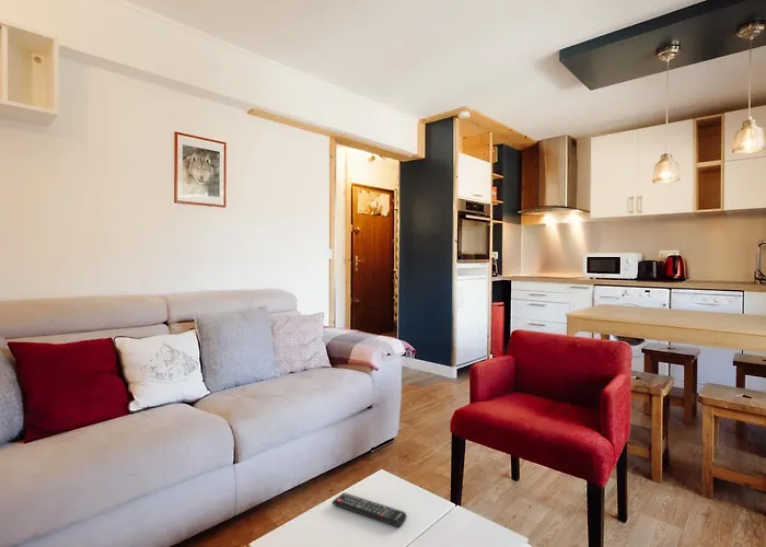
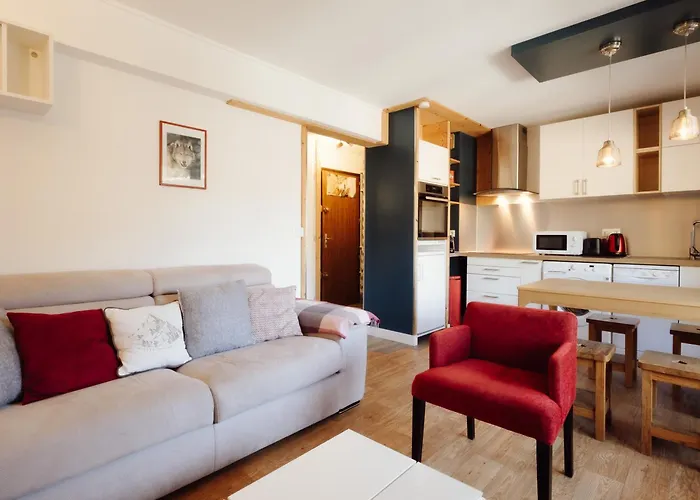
- remote control [330,492,407,528]
